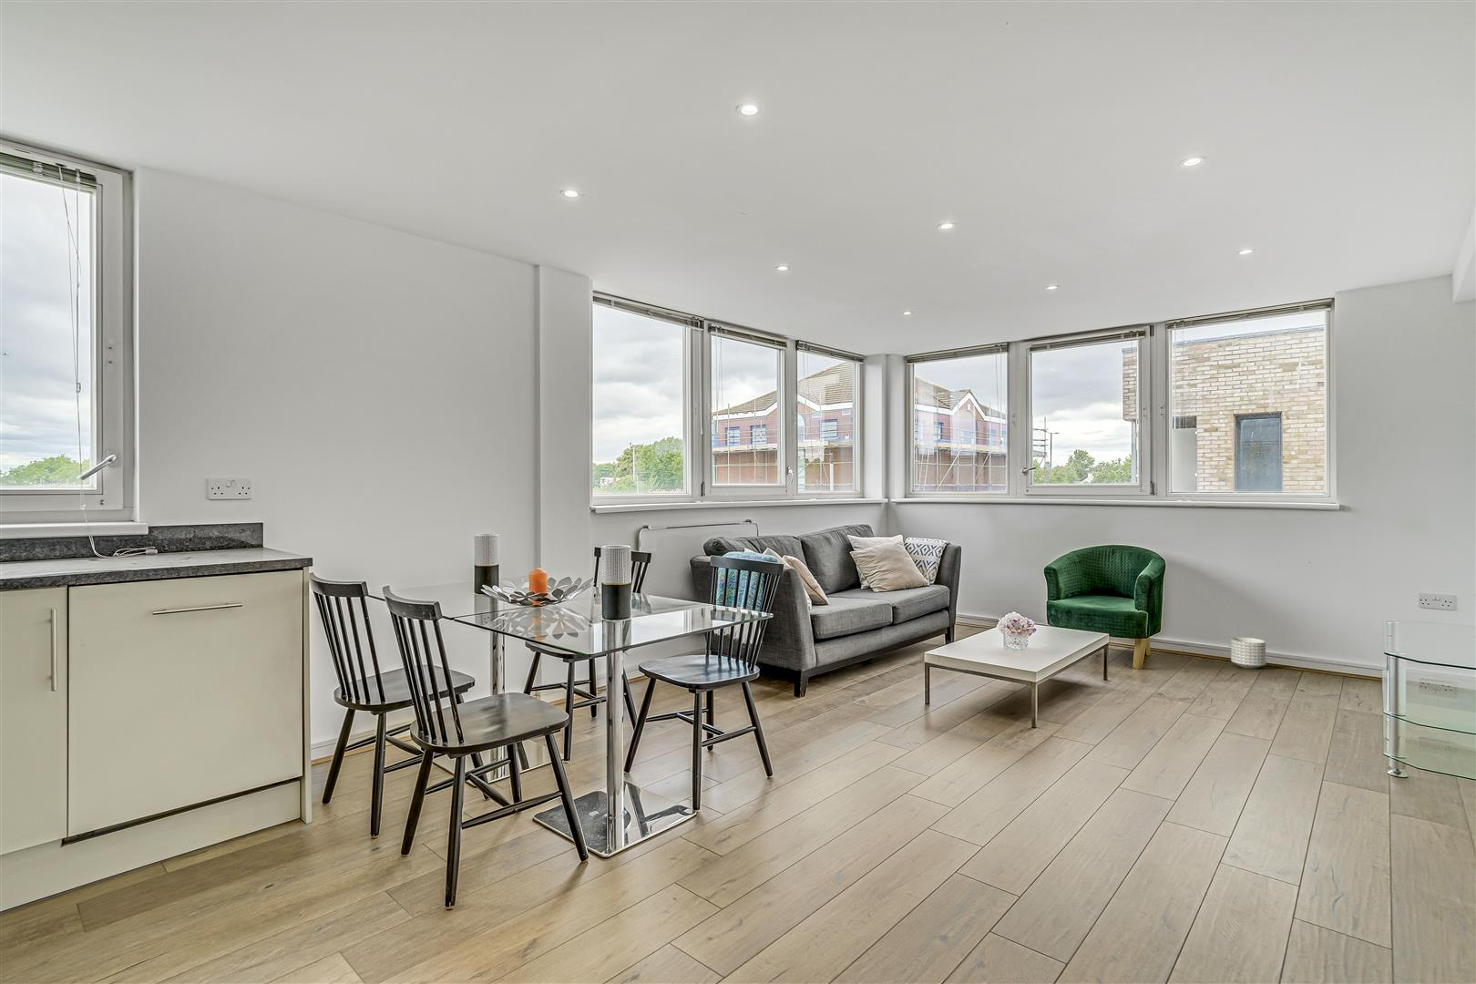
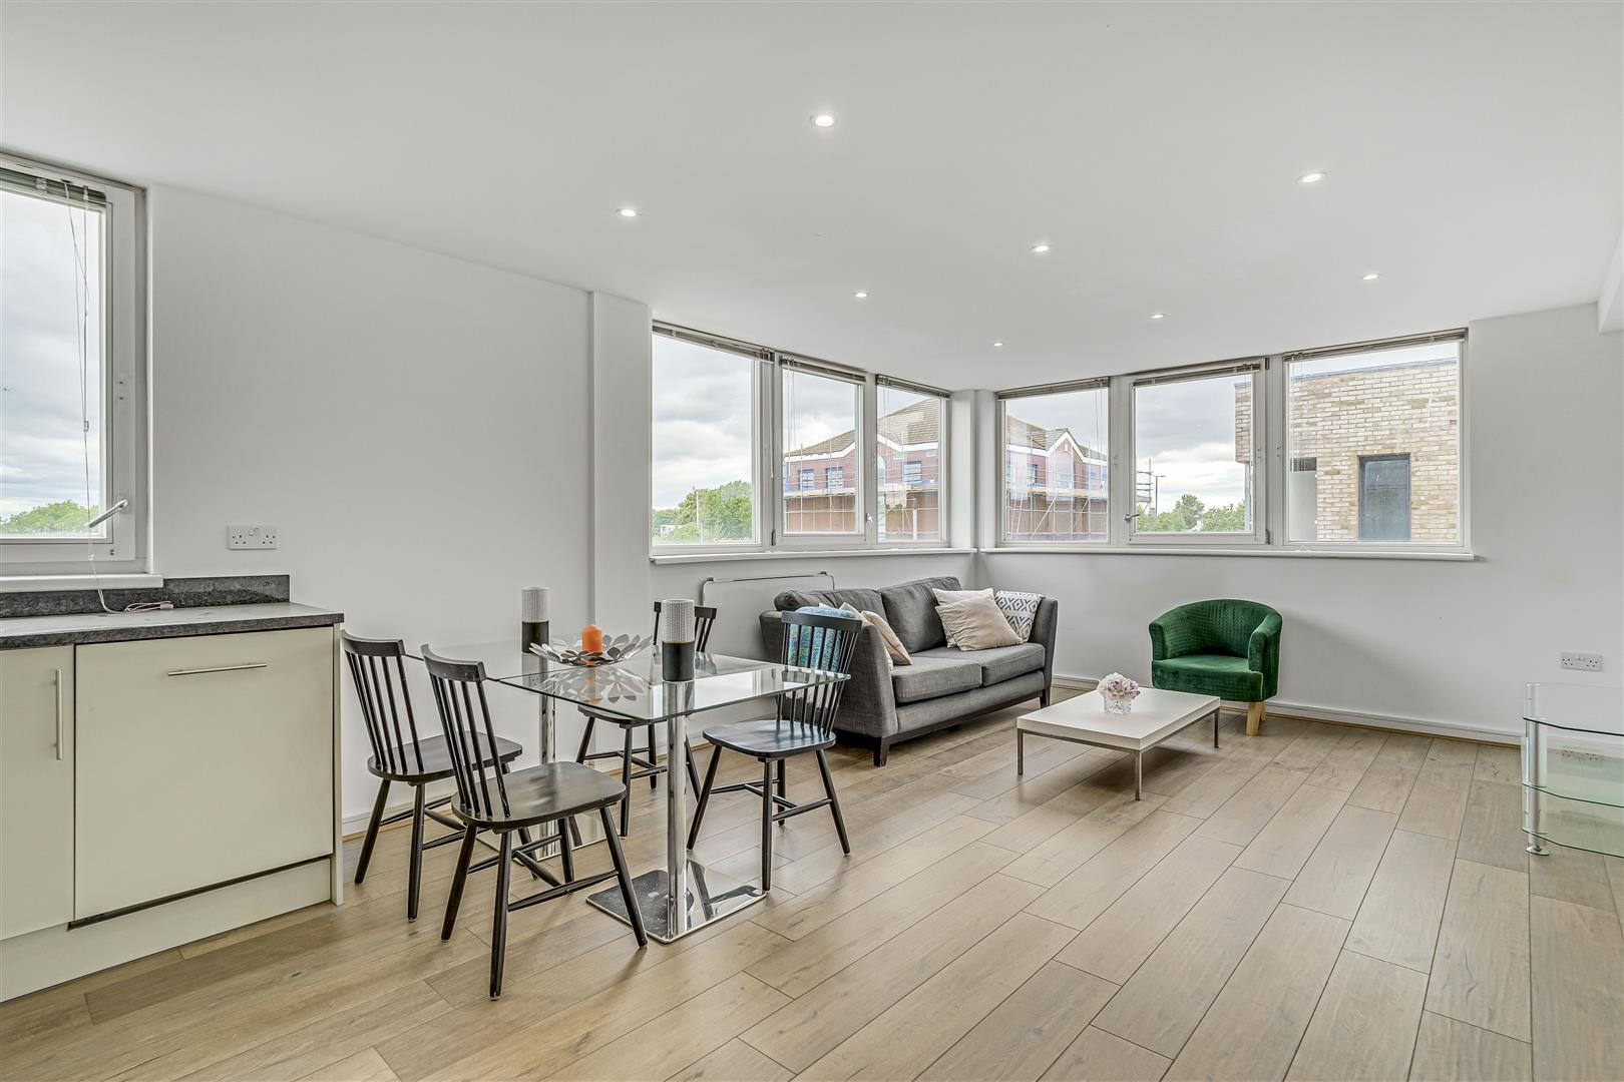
- planter [1230,636,1266,670]
